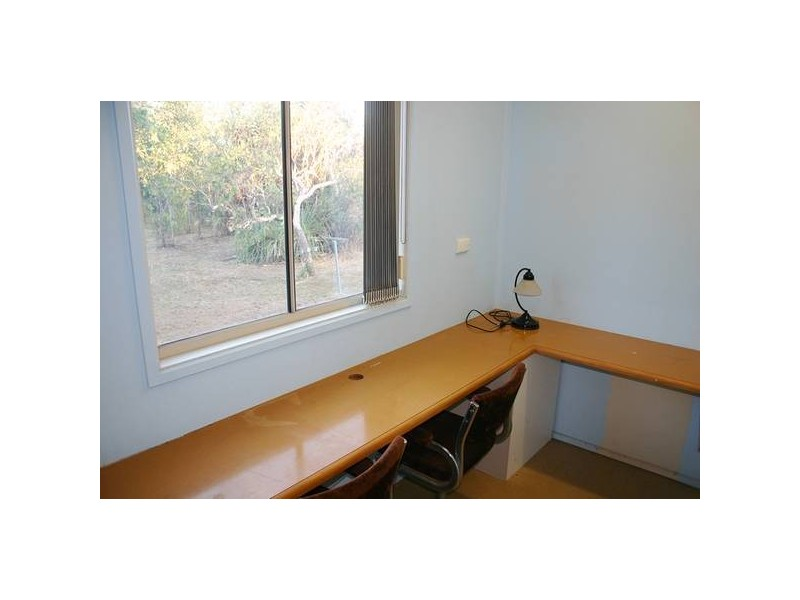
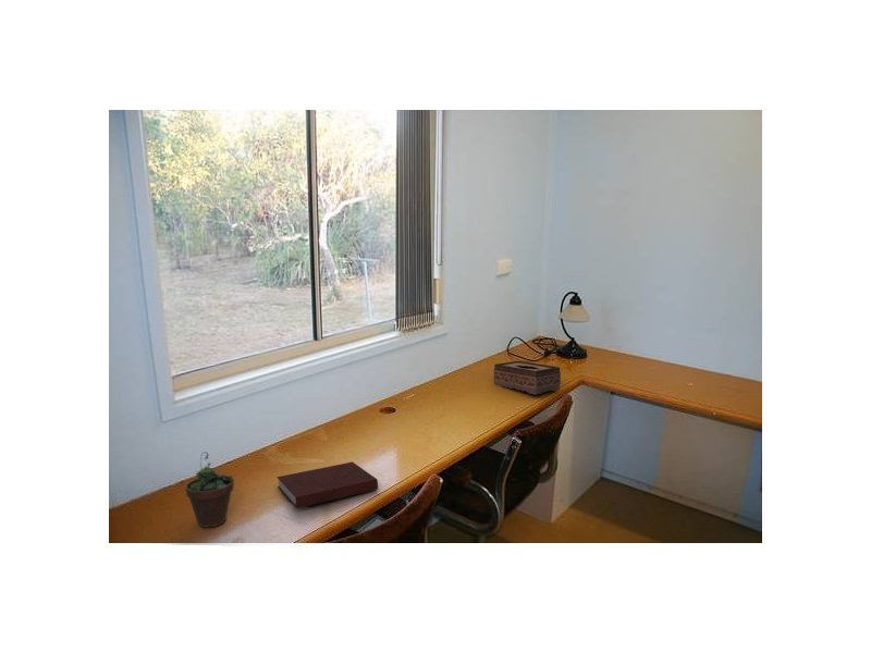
+ succulent plant [184,451,235,529]
+ tissue box [492,360,562,395]
+ notebook [275,461,379,509]
